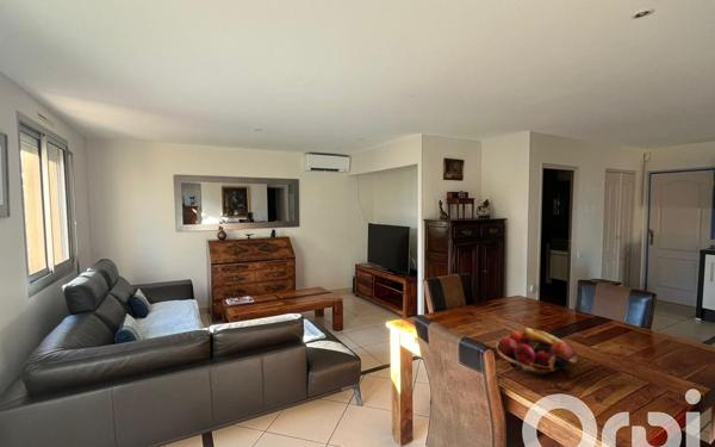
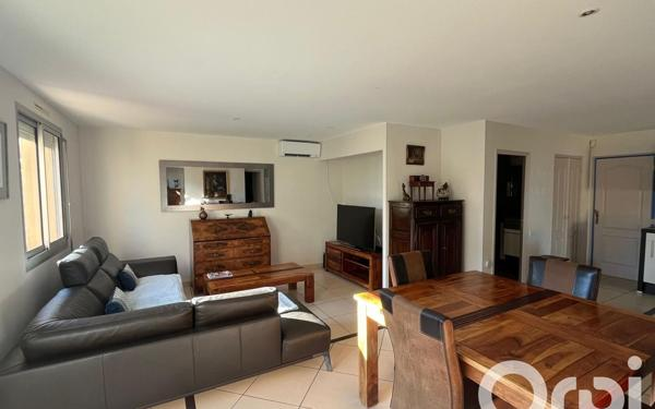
- fruit basket [495,327,579,375]
